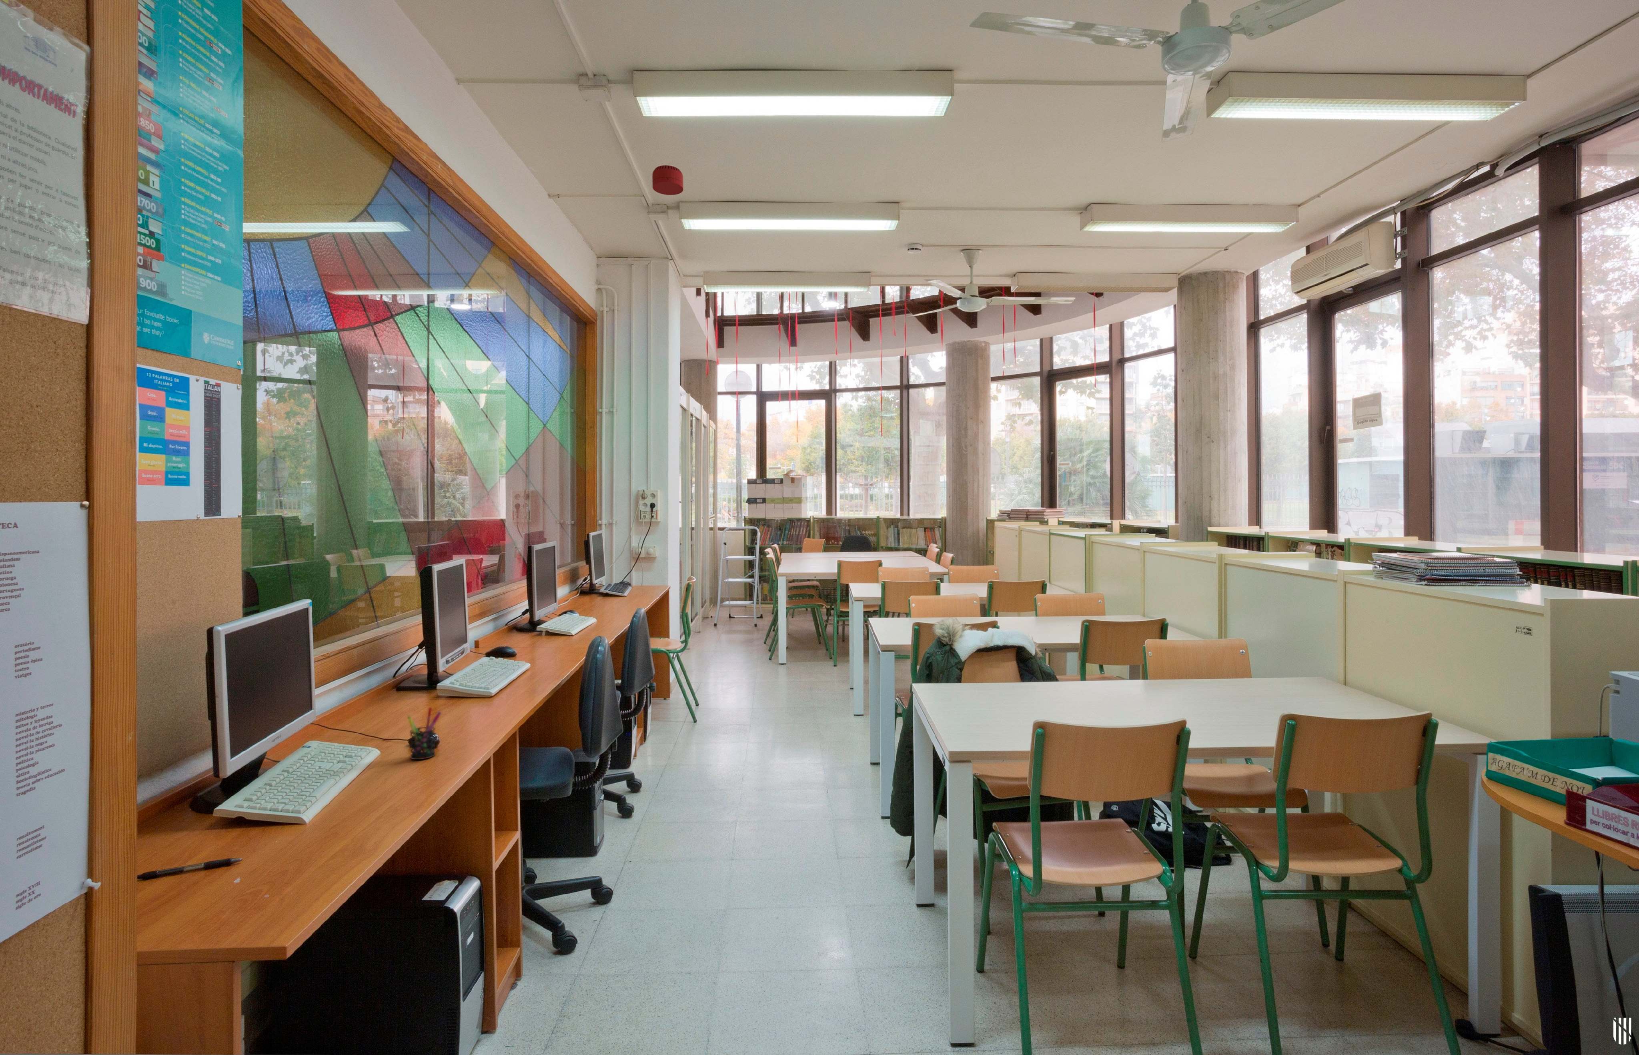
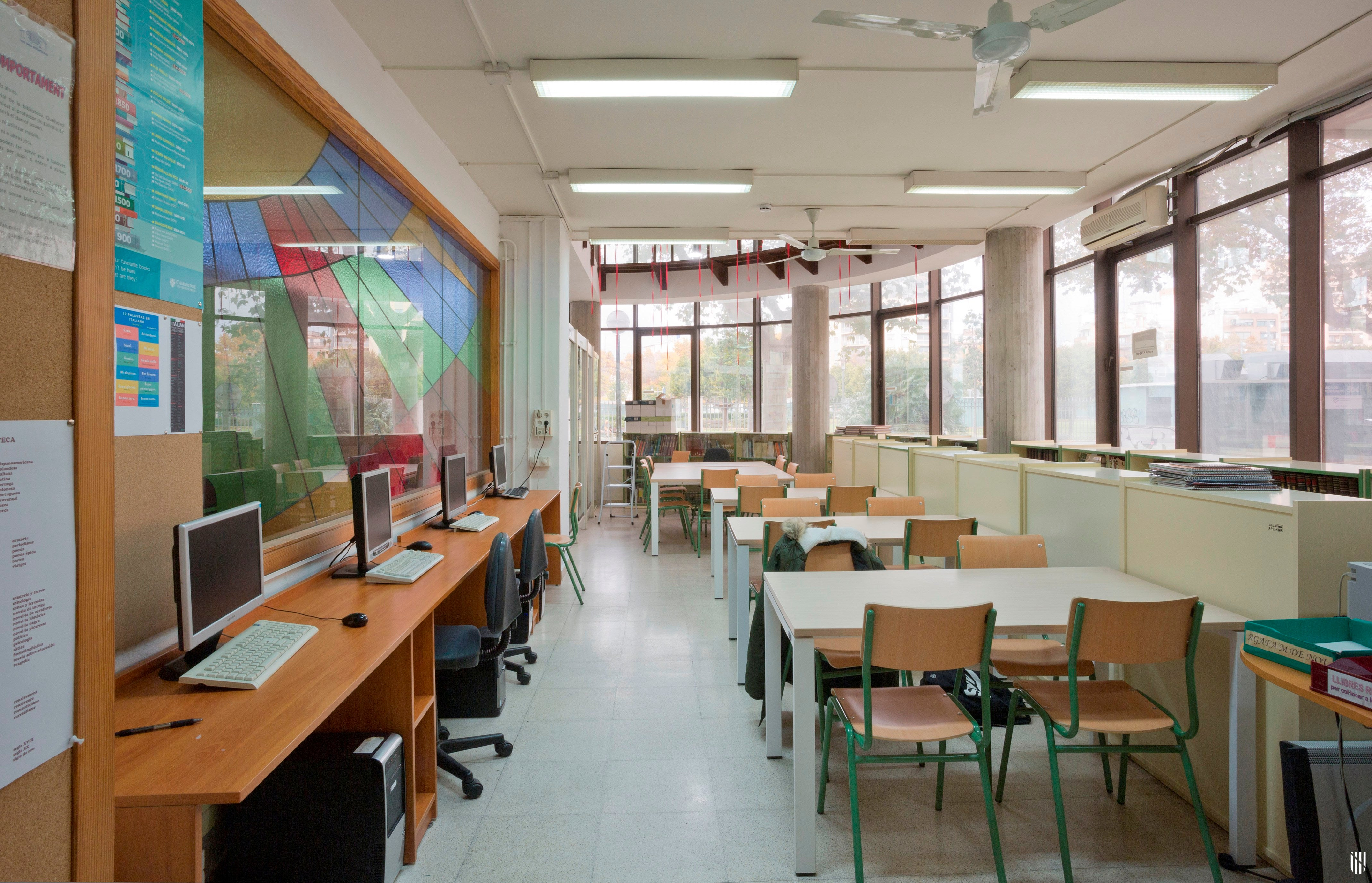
- smoke detector [652,165,683,195]
- pen holder [407,707,442,760]
